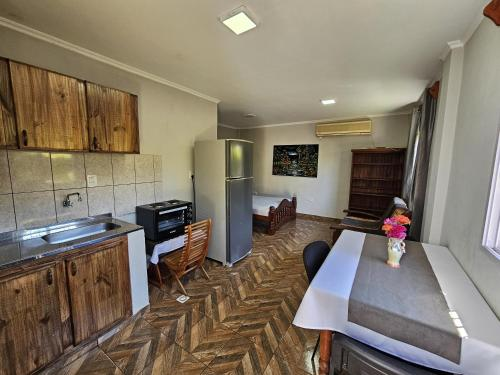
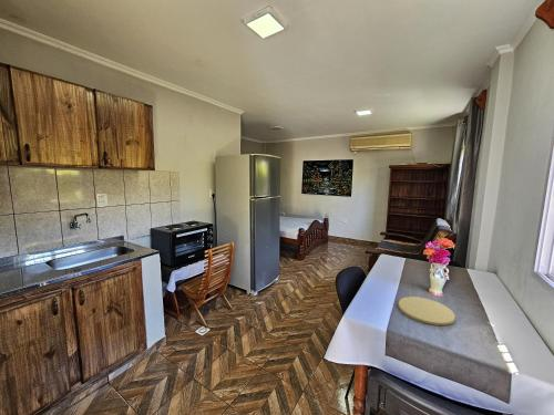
+ plate [398,295,456,326]
